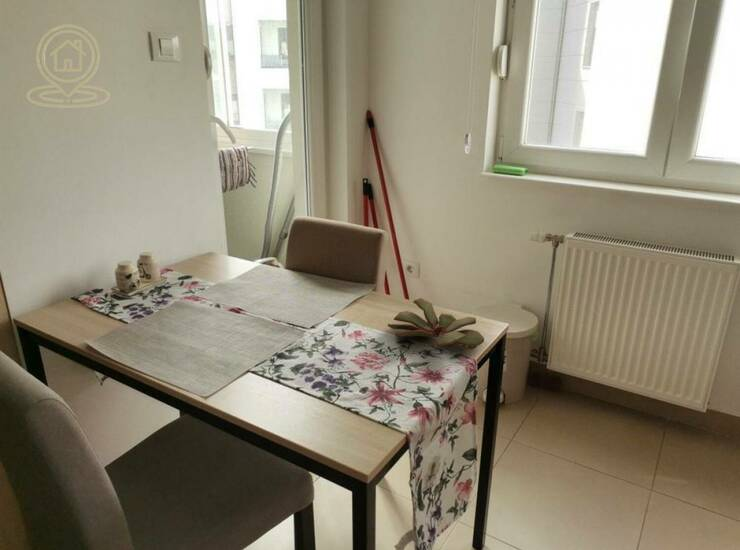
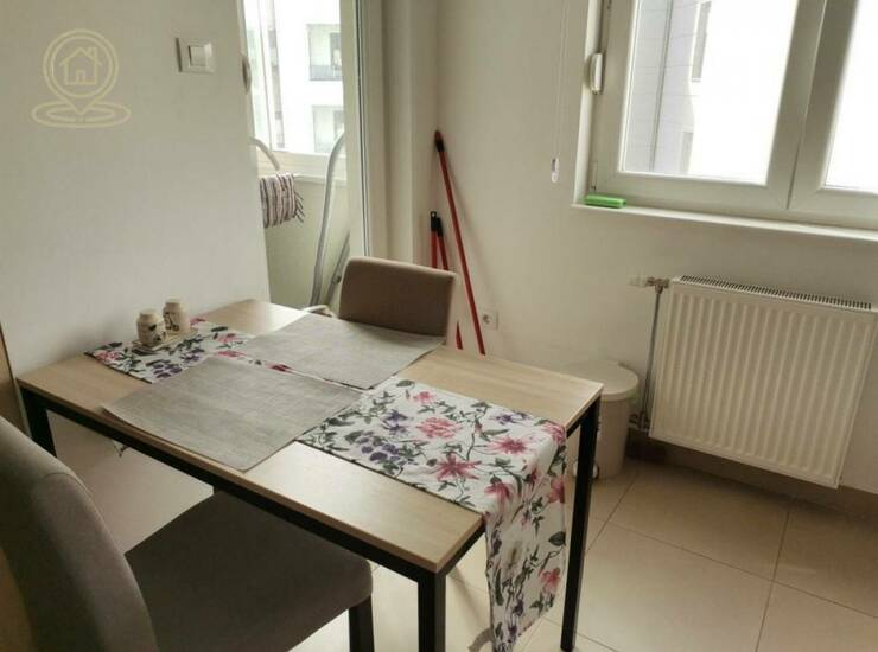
- succulent plant [387,297,485,351]
